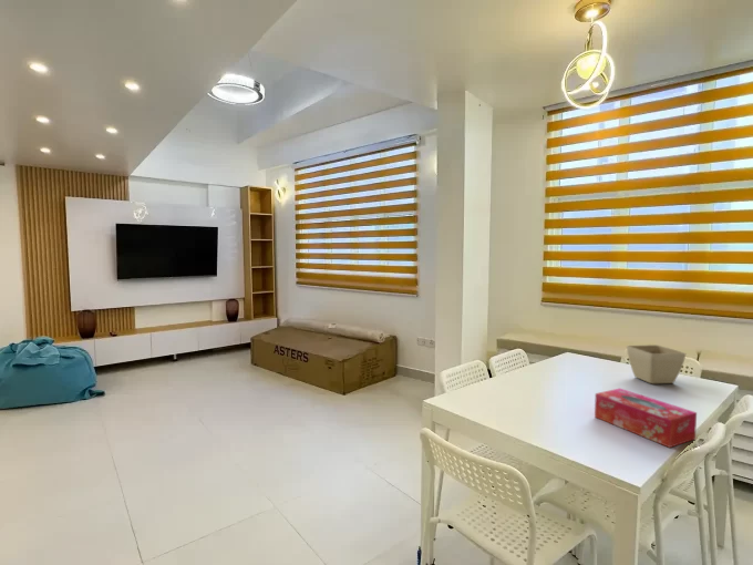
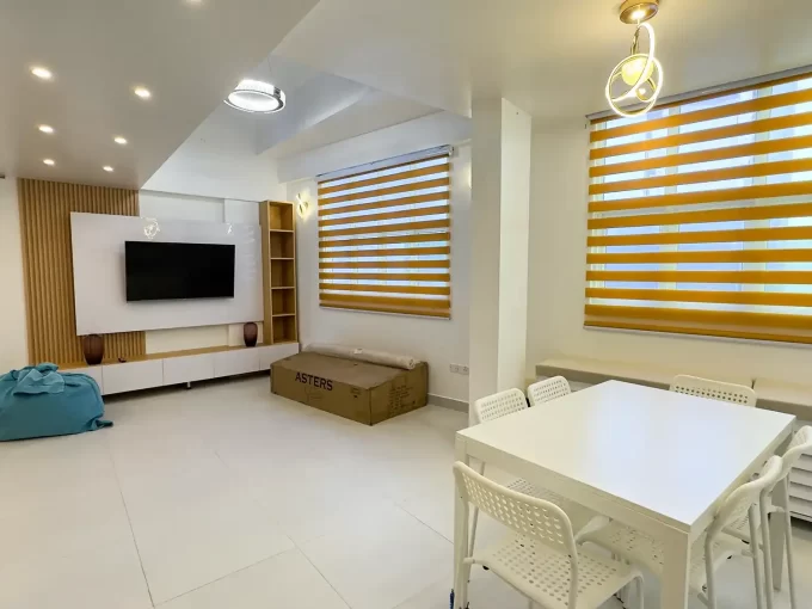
- tissue box [594,387,698,449]
- flower pot [626,343,687,384]
